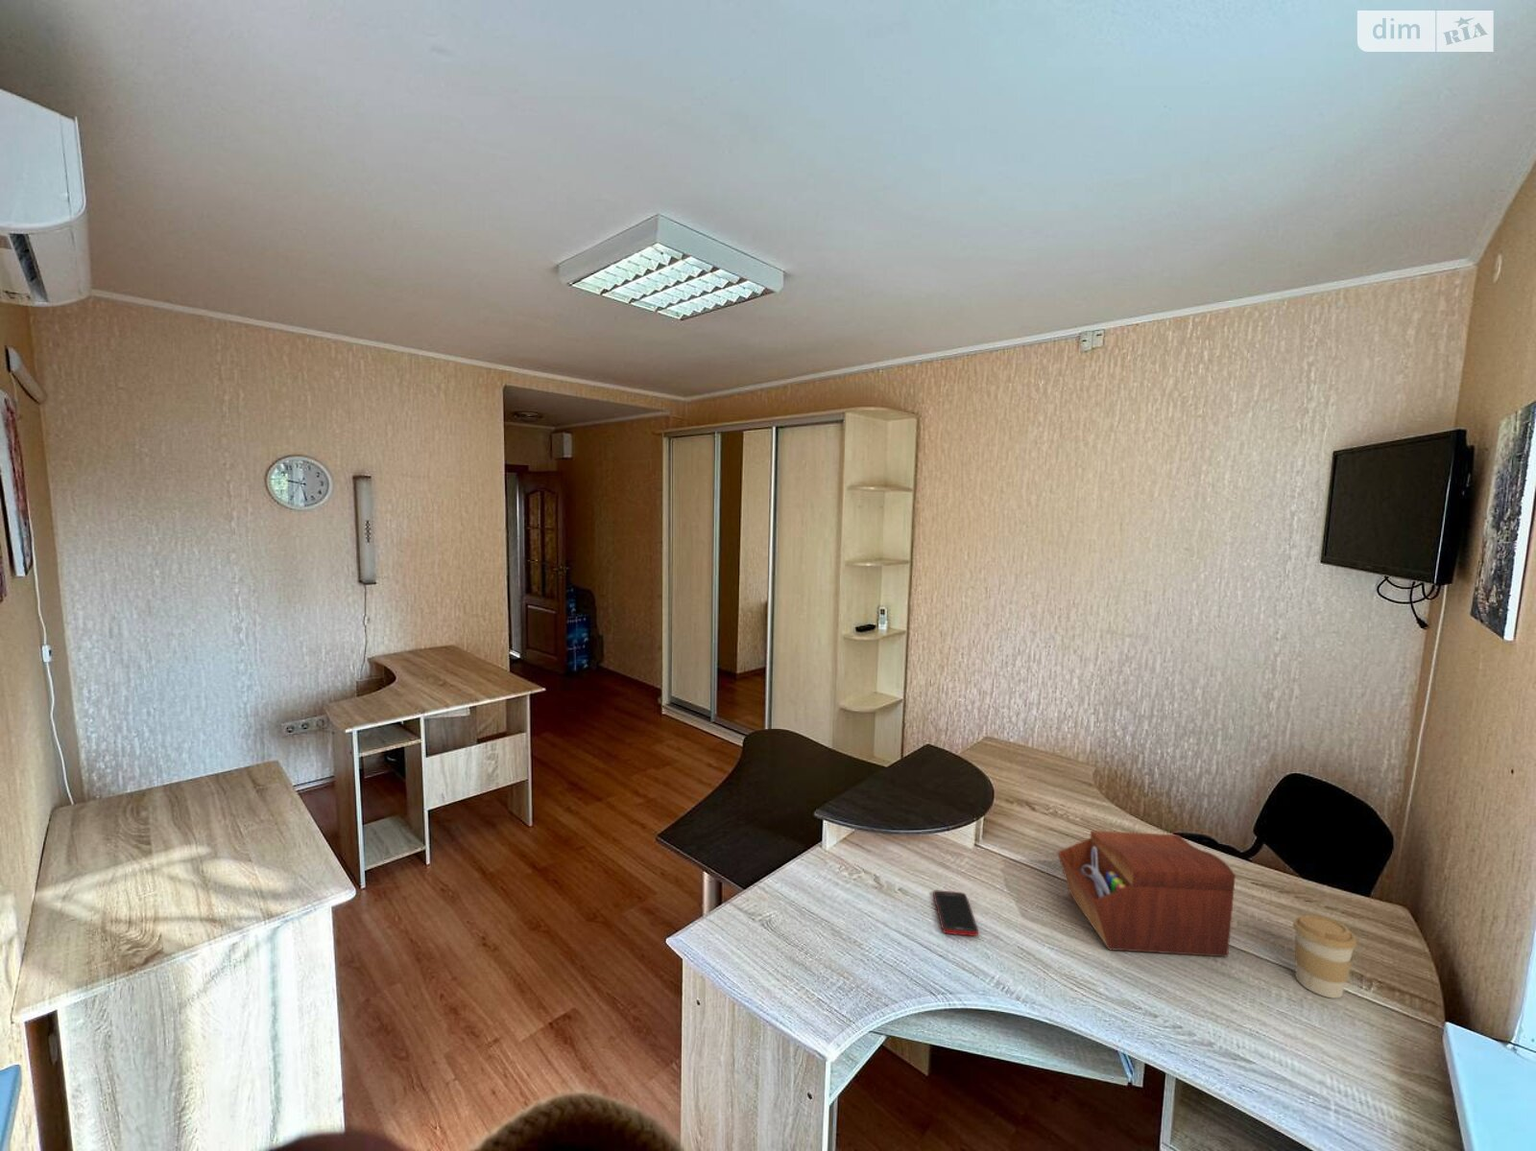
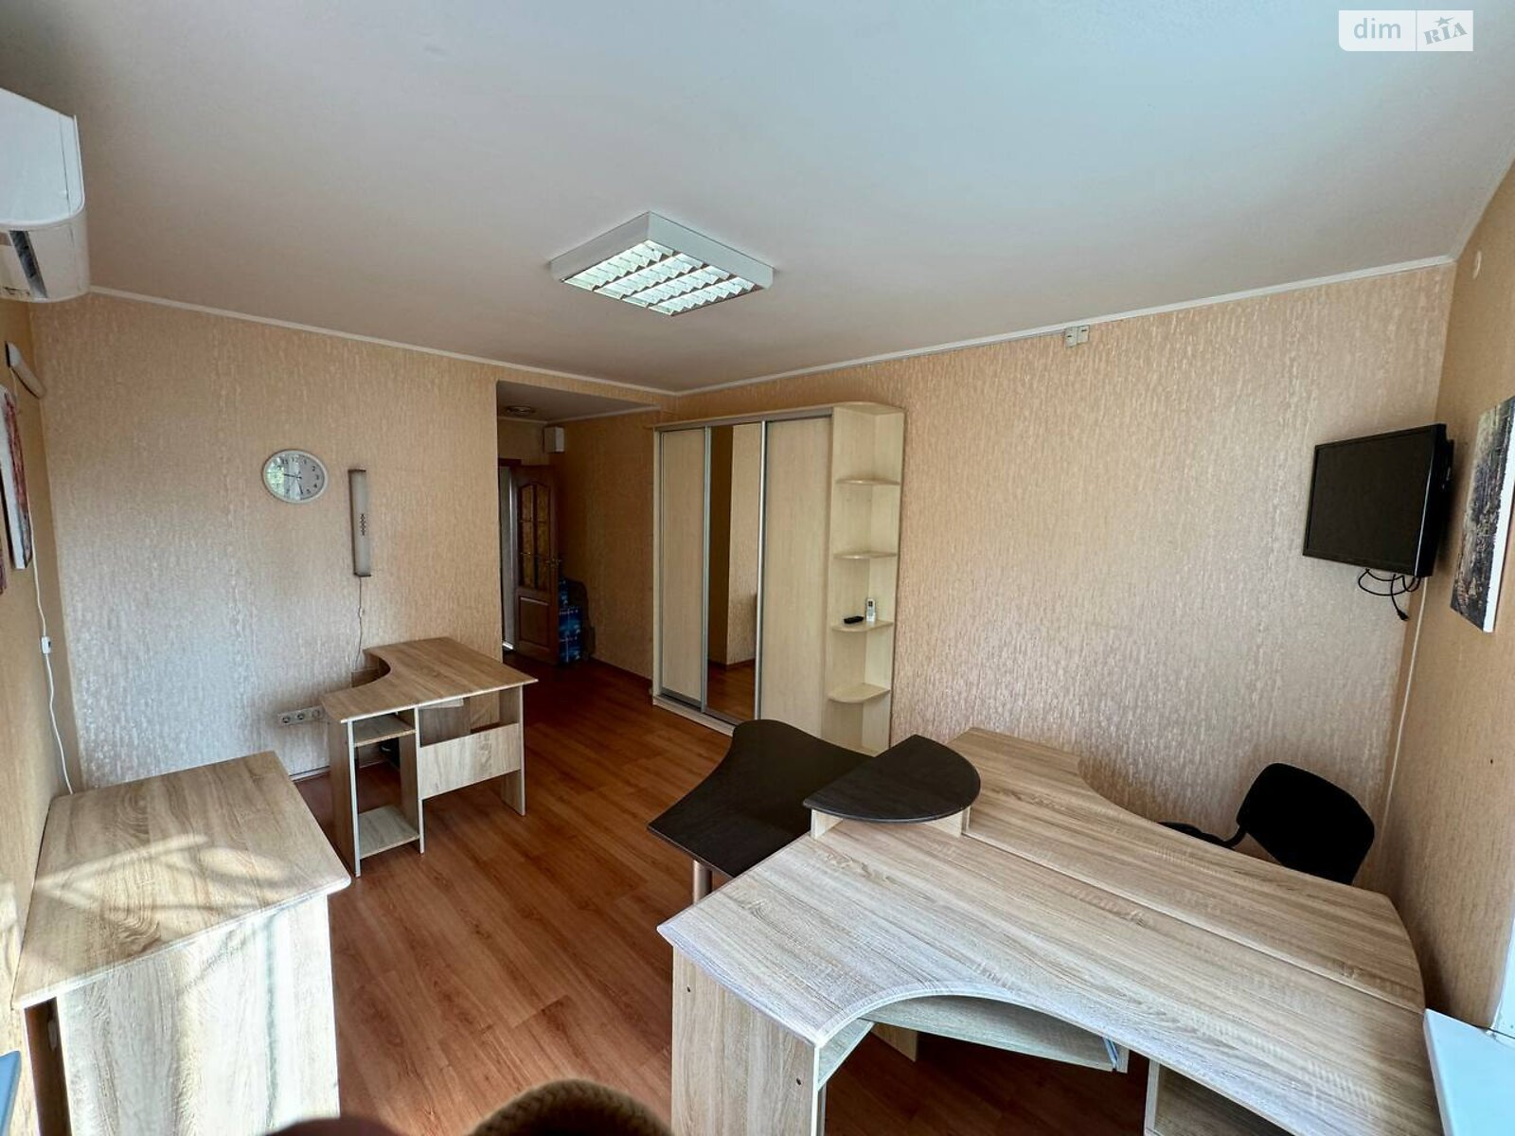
- coffee cup [1292,914,1357,1000]
- cell phone [932,889,980,937]
- sewing box [1056,829,1236,958]
